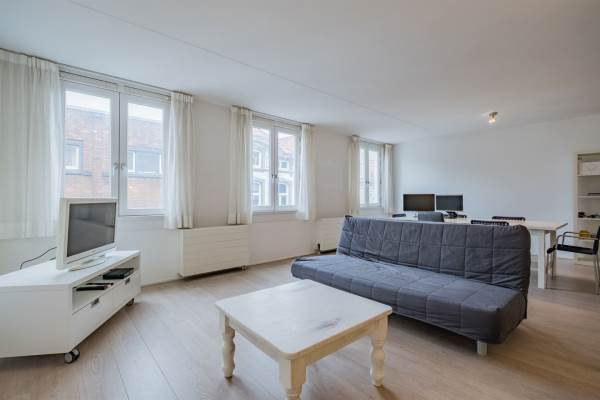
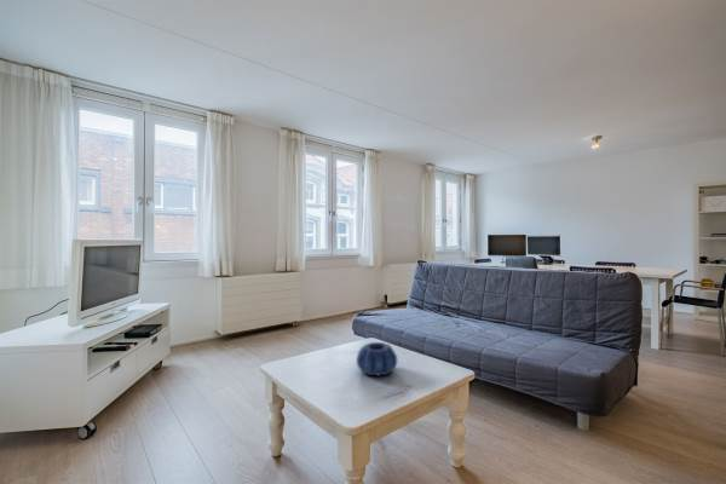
+ decorative bowl [356,341,398,376]
